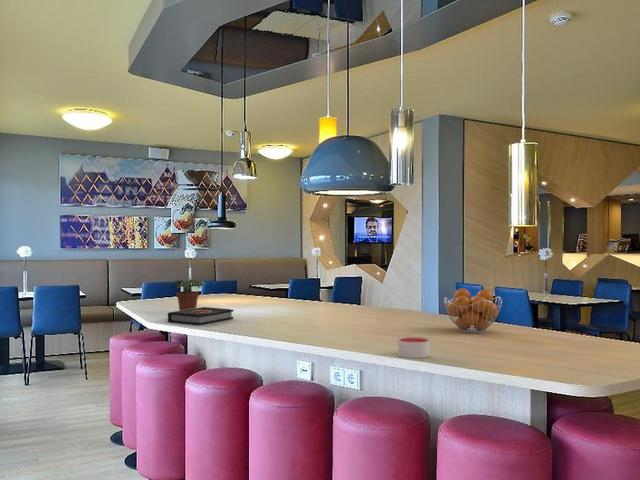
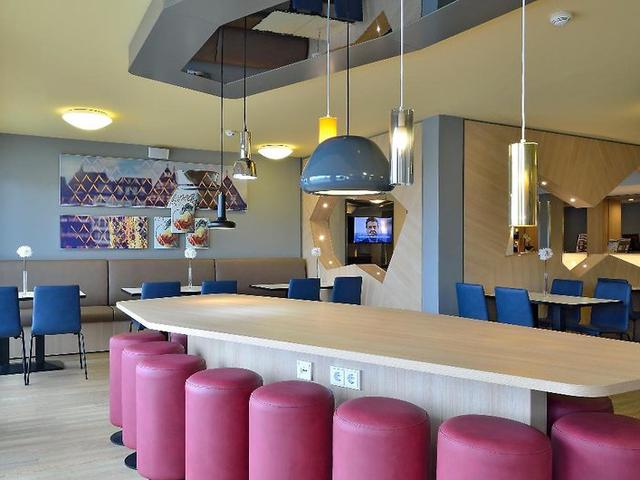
- potted plant [168,279,205,311]
- book [167,306,234,326]
- candle [397,336,430,359]
- fruit basket [443,287,503,334]
